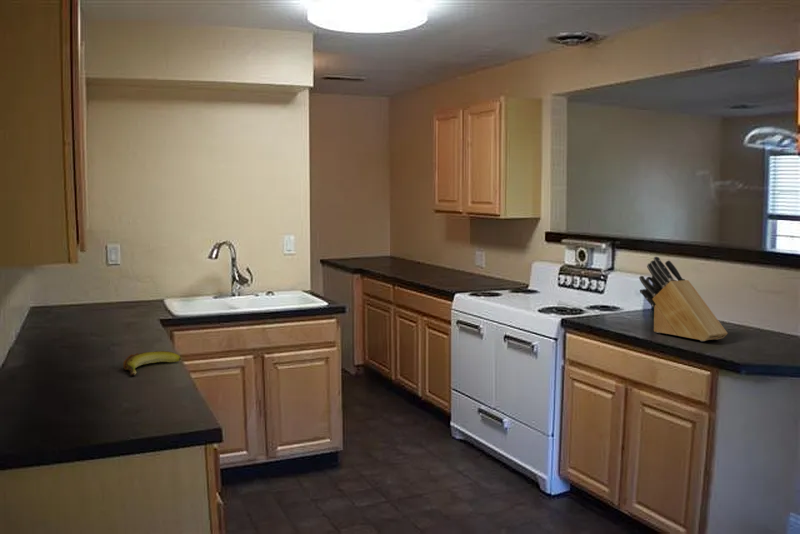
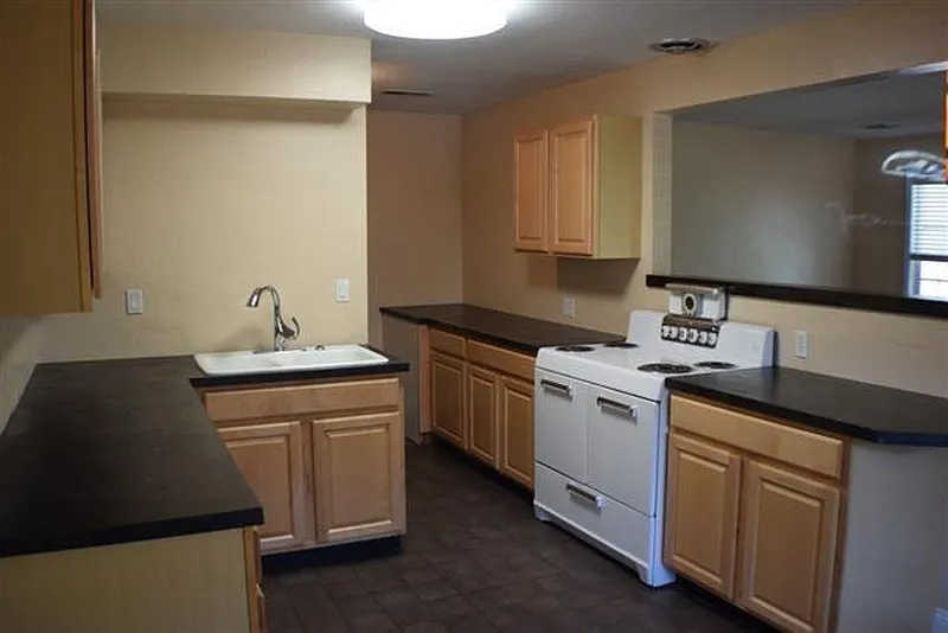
- knife block [638,255,729,342]
- banana [122,350,182,376]
